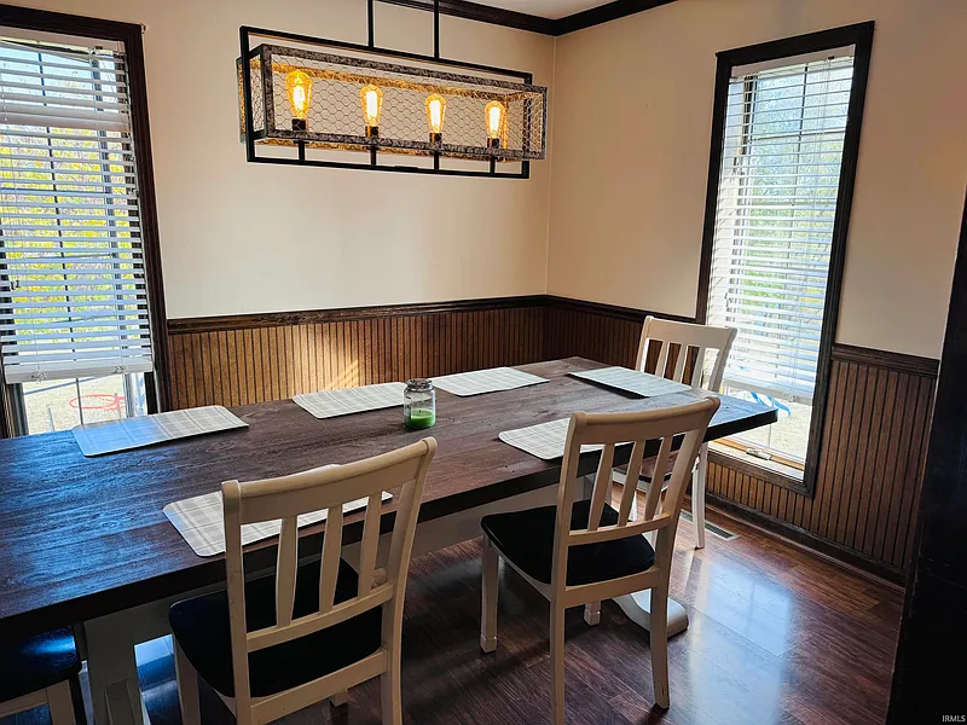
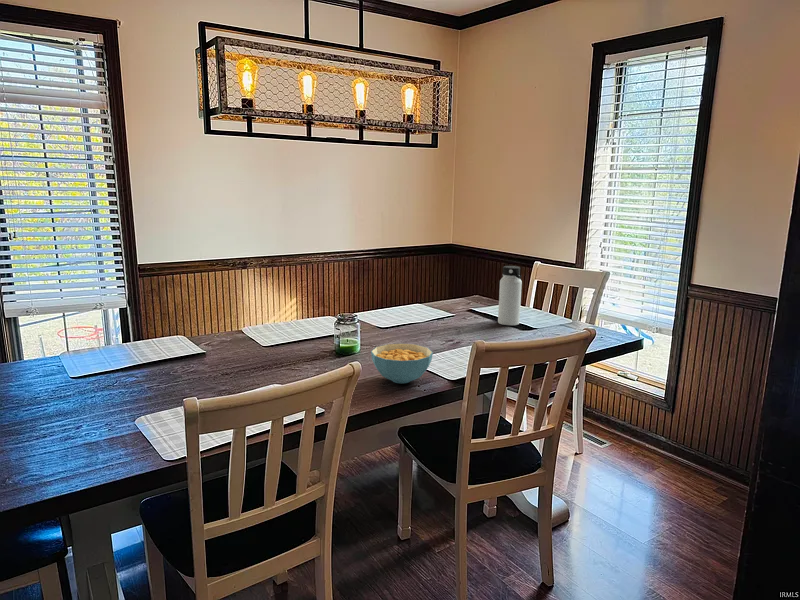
+ cereal bowl [370,343,434,384]
+ water bottle [497,265,523,326]
